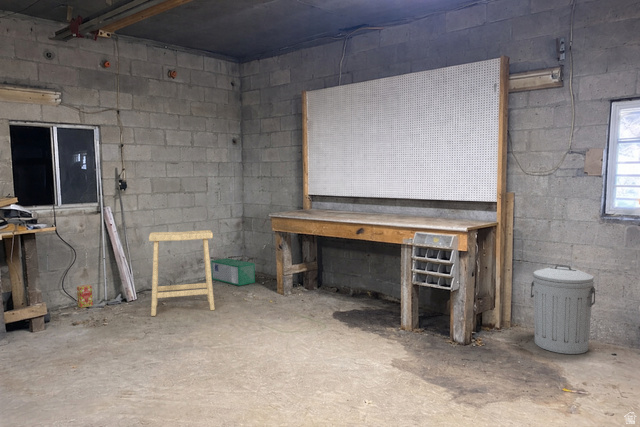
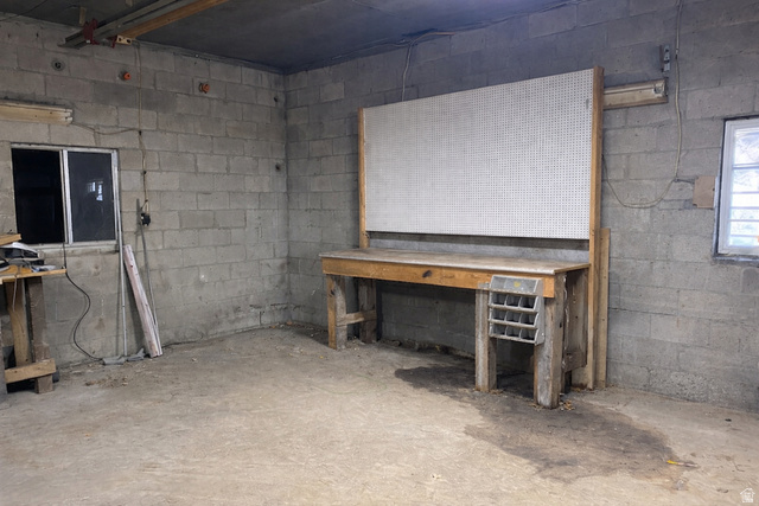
- trash can [530,264,596,355]
- cardboard box [76,284,94,309]
- stool [148,229,216,317]
- storage bin [210,257,256,287]
